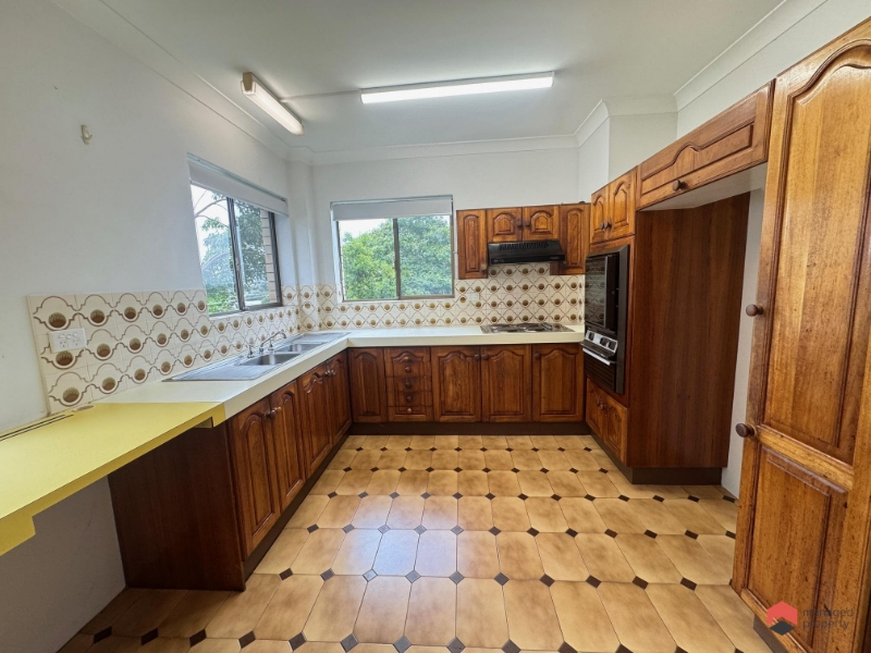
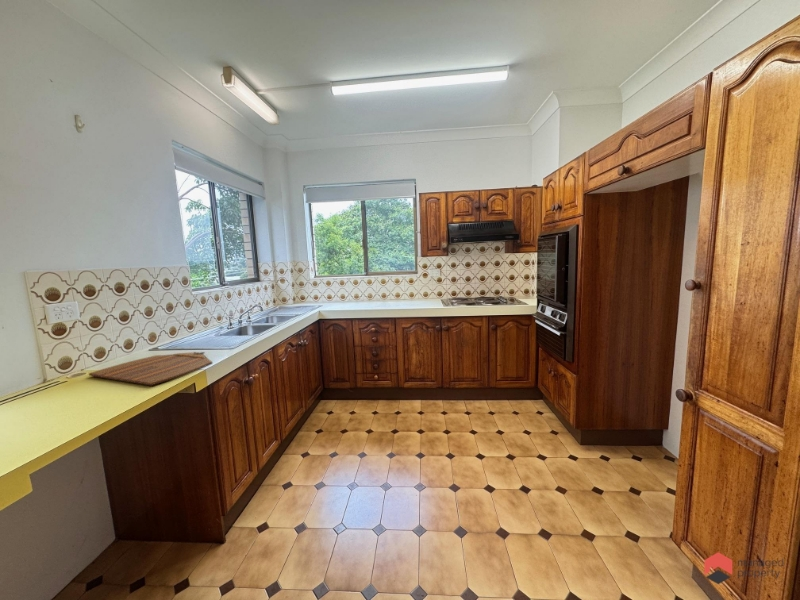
+ cutting board [88,351,213,386]
